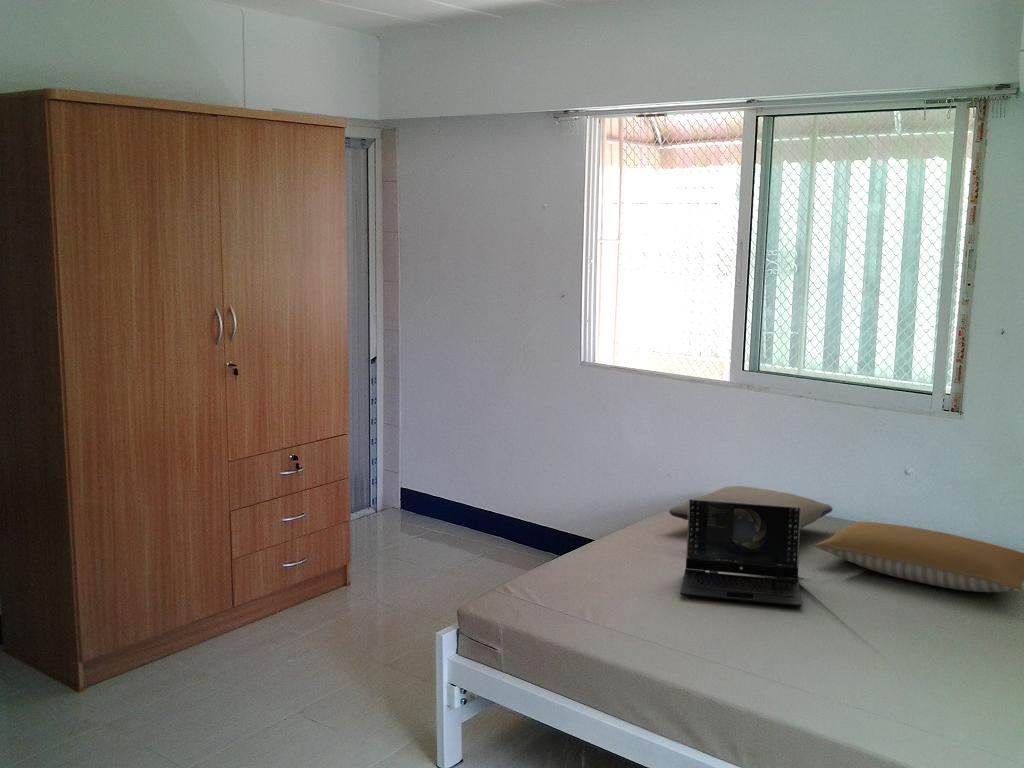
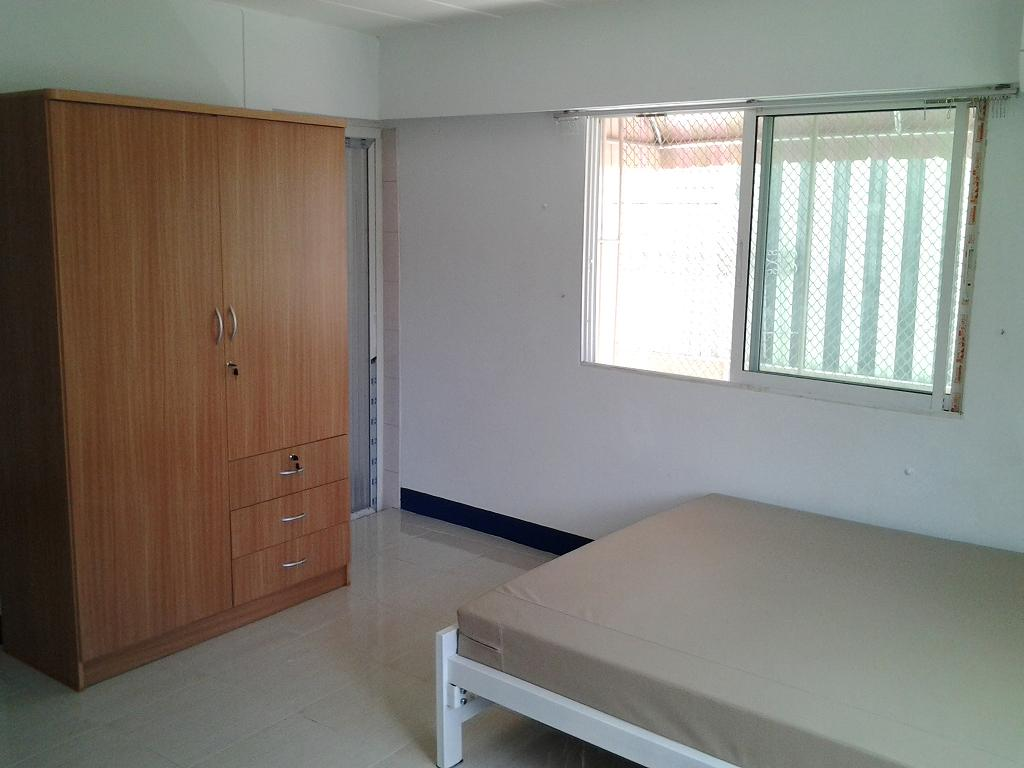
- pillow [814,521,1024,593]
- laptop [679,498,803,607]
- pillow [668,485,834,530]
